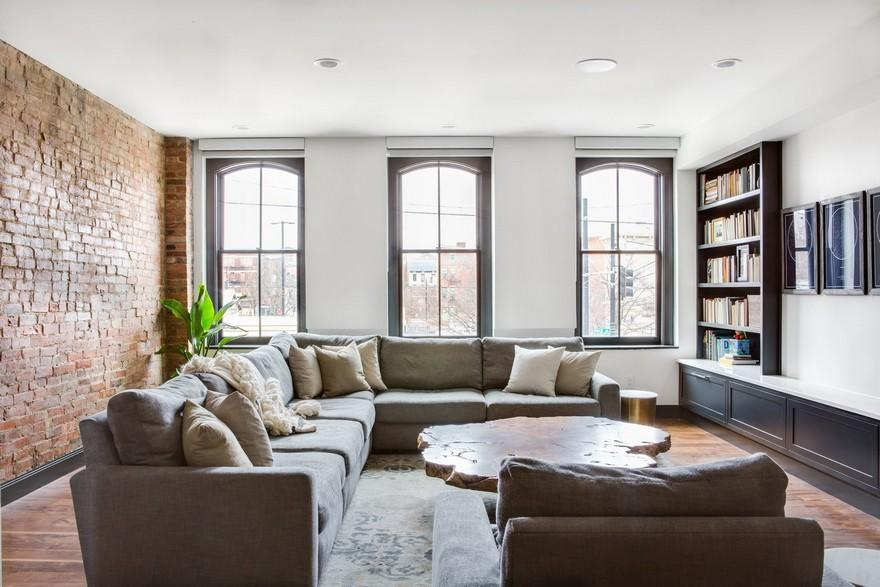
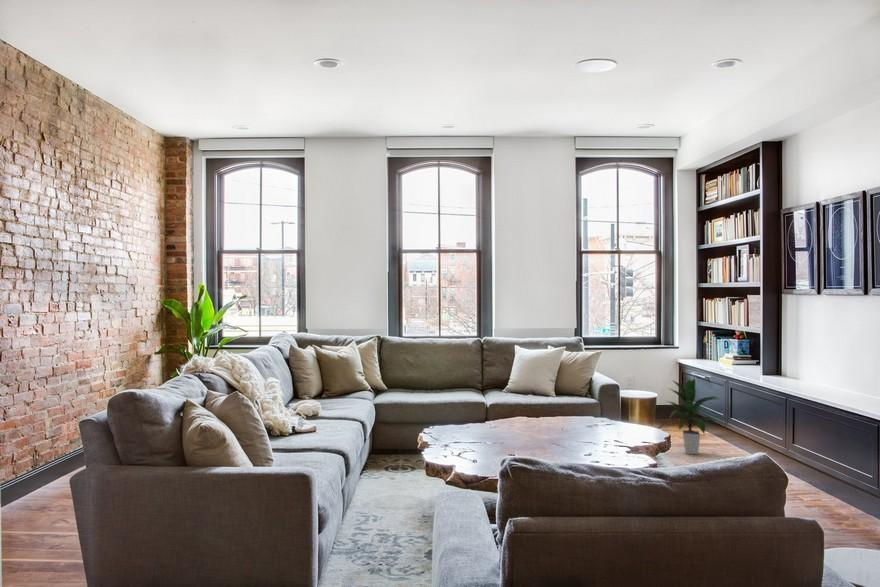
+ indoor plant [658,377,719,455]
